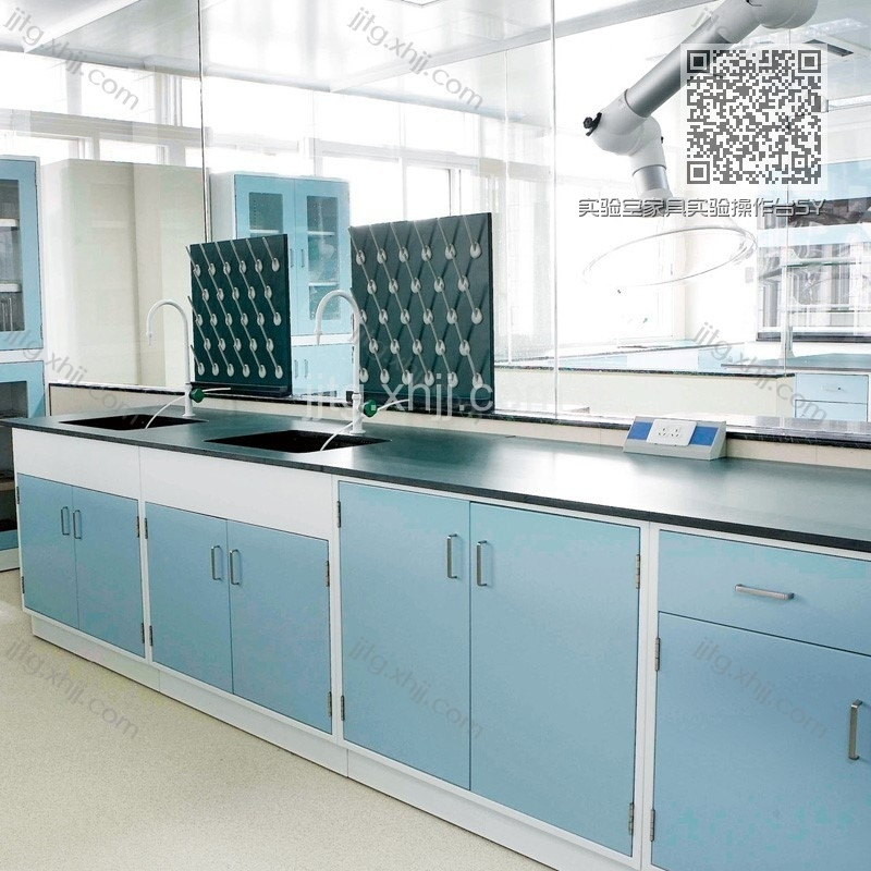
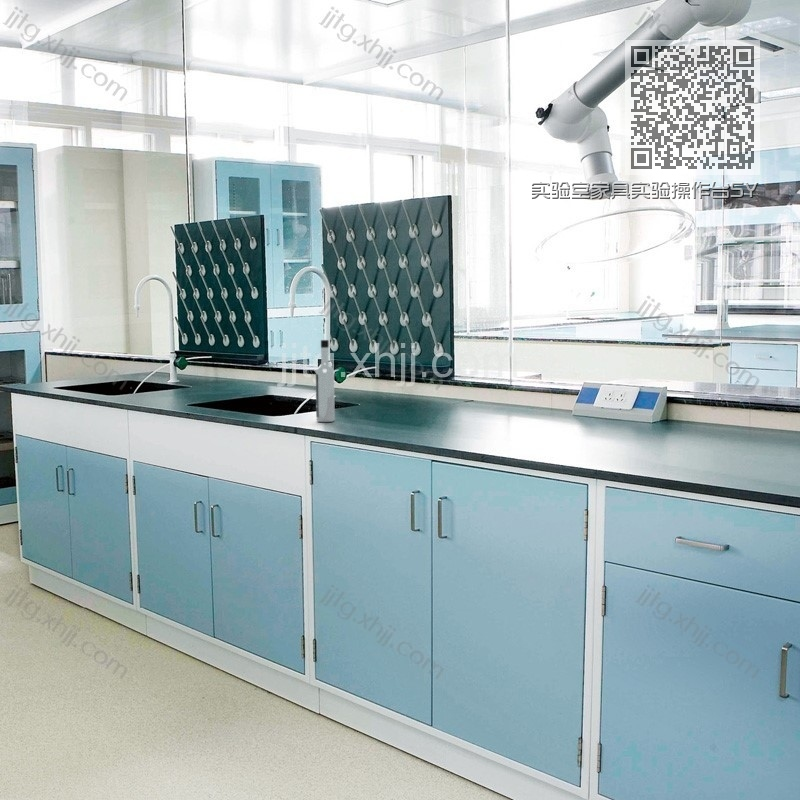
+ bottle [315,339,336,423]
